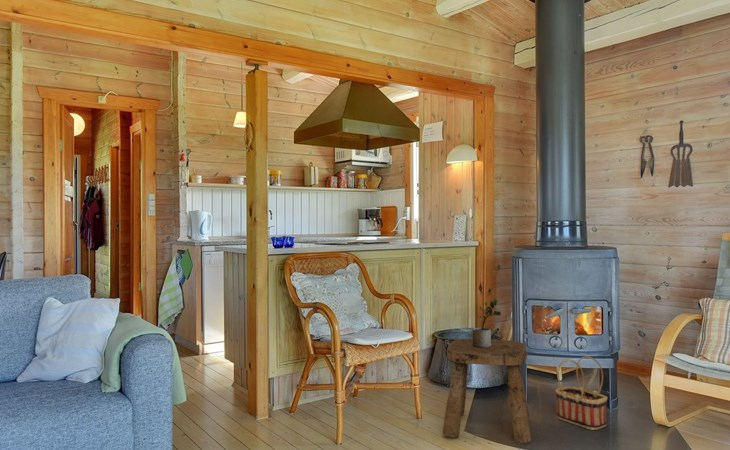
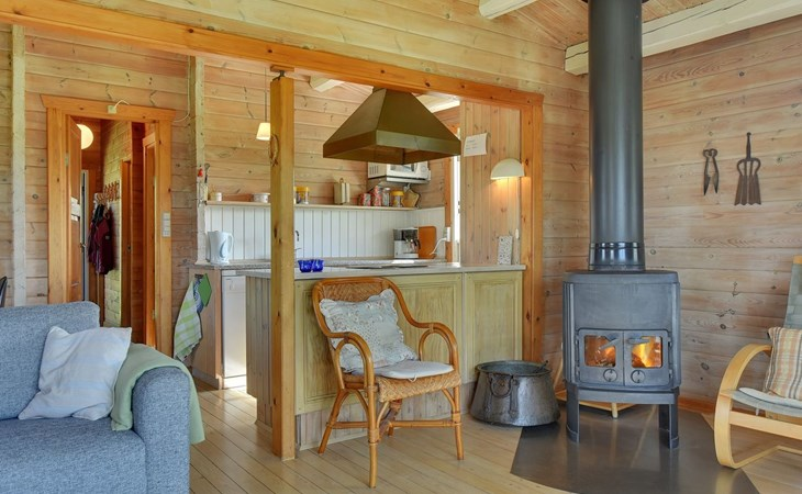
- potted plant [471,298,502,348]
- basket [554,355,608,431]
- stool [442,338,532,444]
